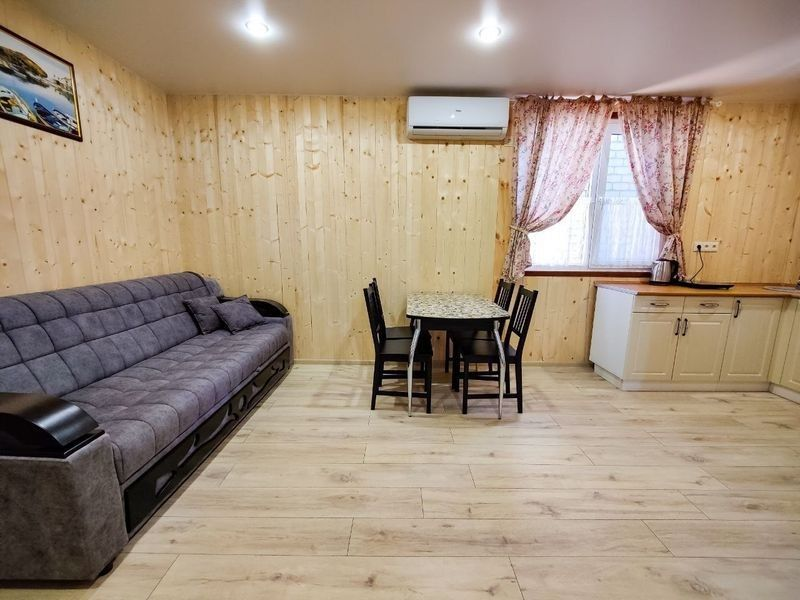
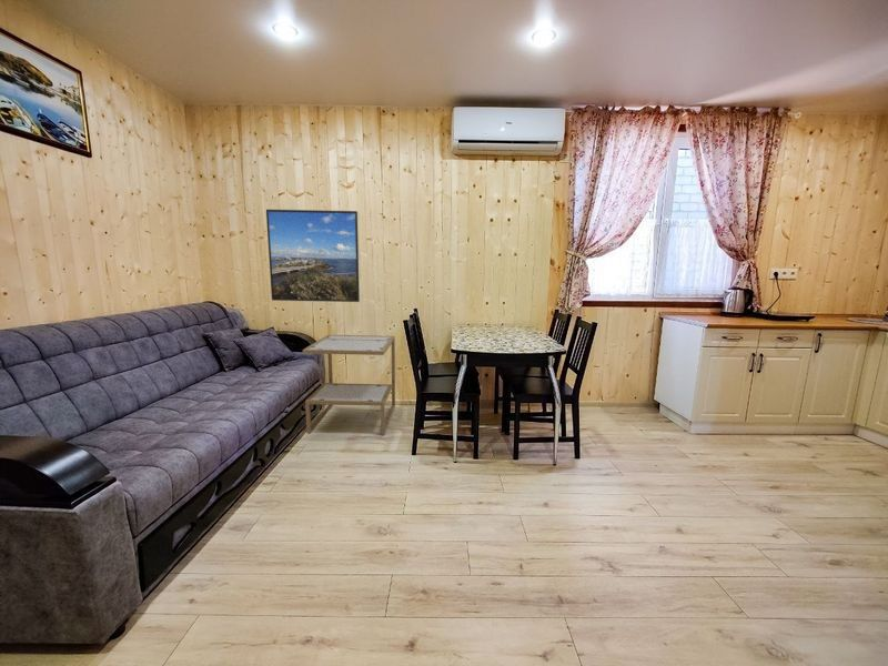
+ side table [302,334,396,436]
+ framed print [265,209,361,303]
